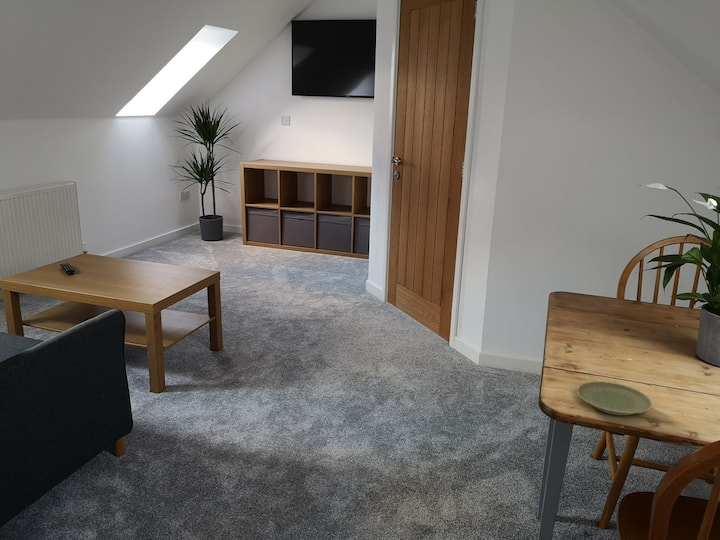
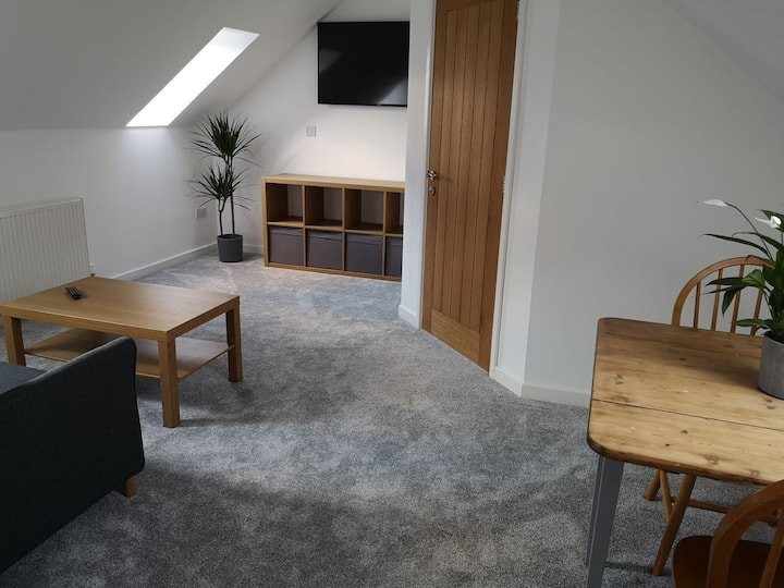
- plate [576,381,653,416]
